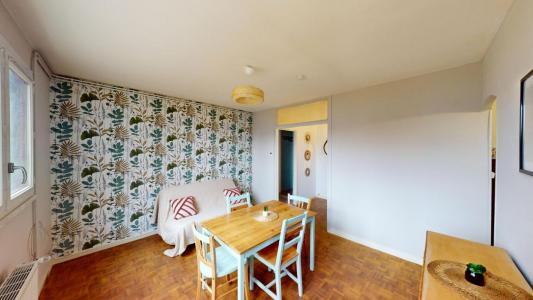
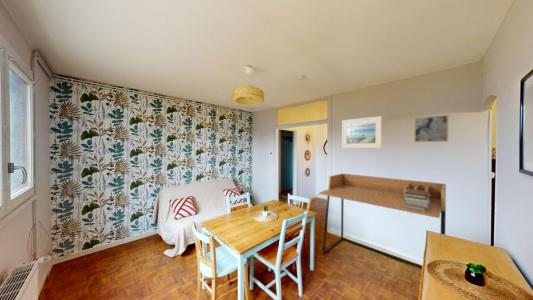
+ wall art [413,114,449,143]
+ desk [318,172,447,270]
+ book stack [404,189,431,211]
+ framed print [341,115,383,149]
